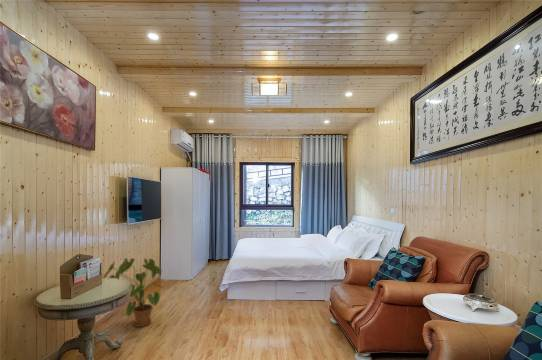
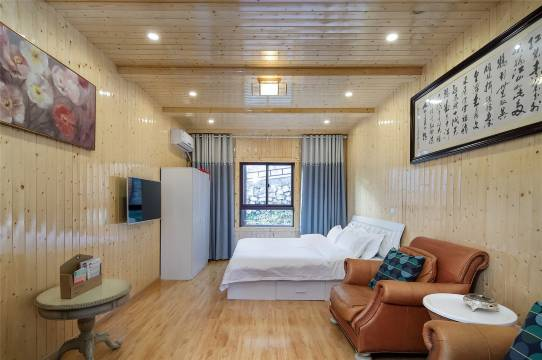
- house plant [102,257,164,328]
